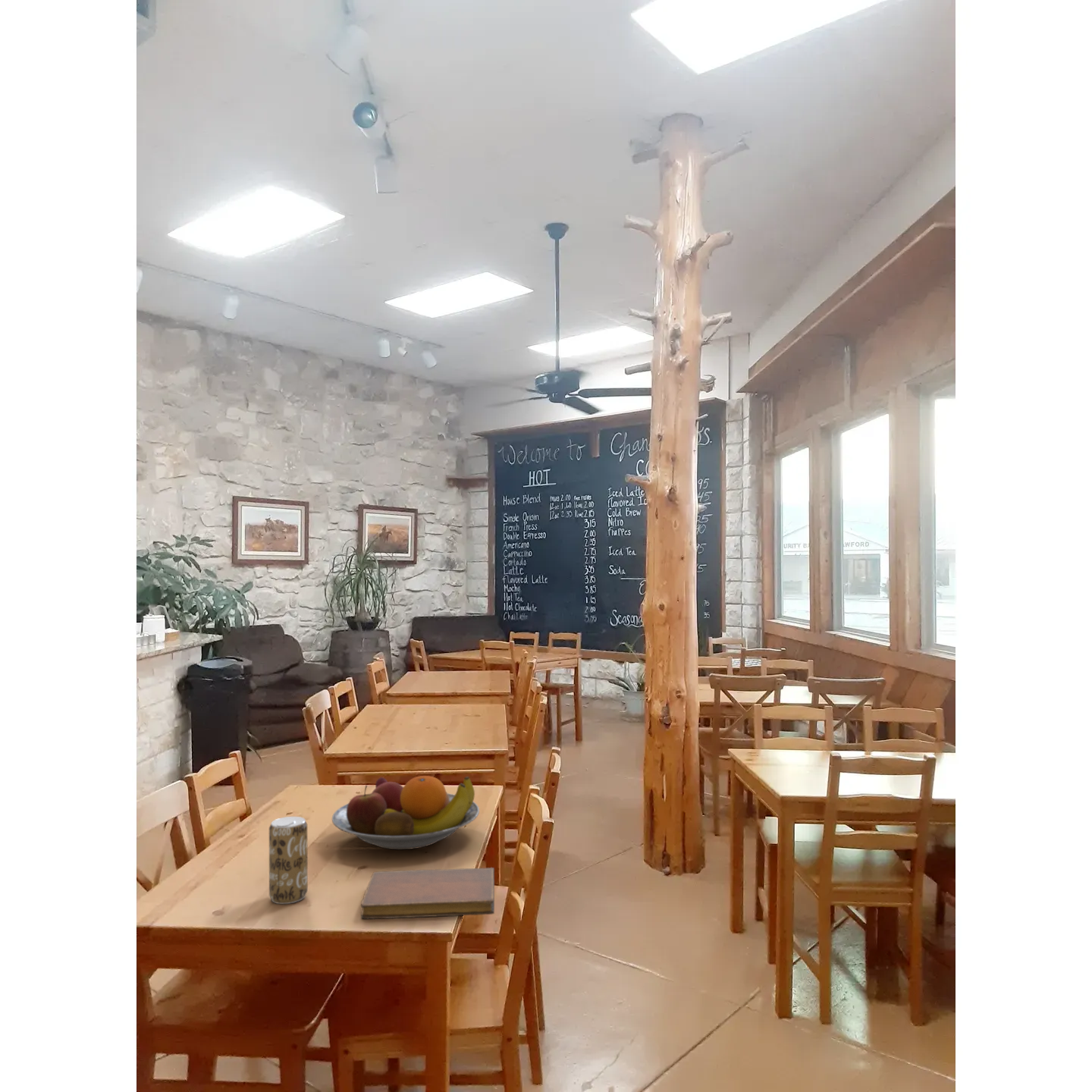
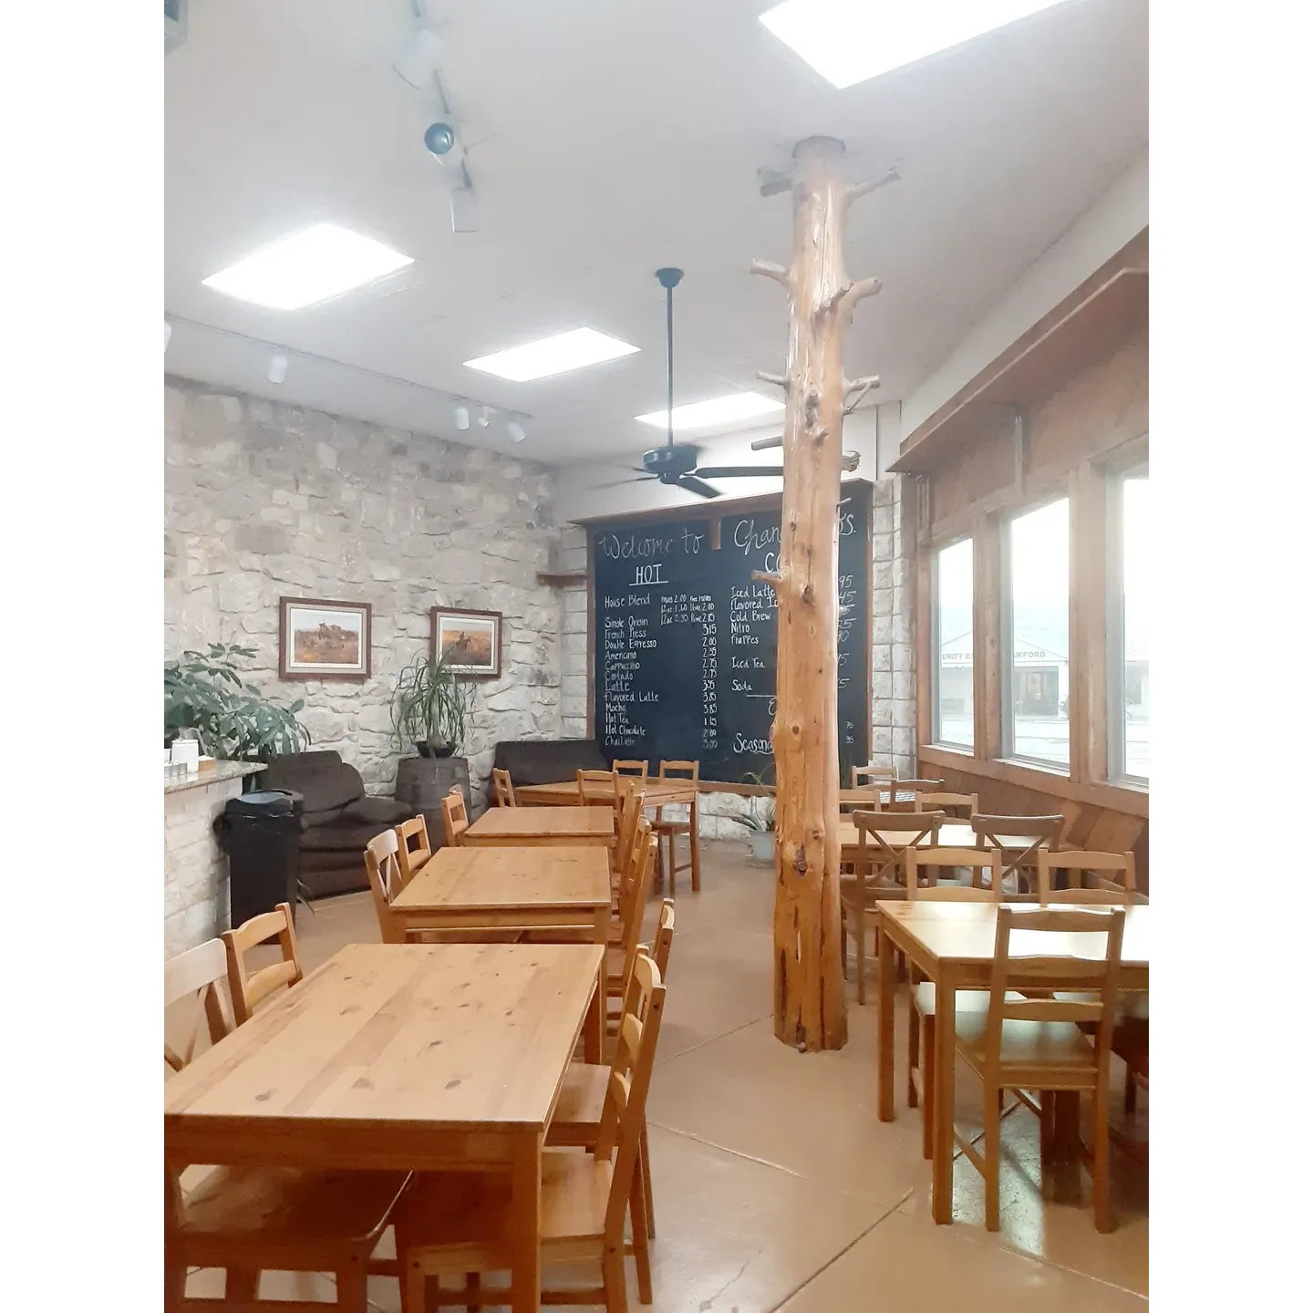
- notebook [360,867,495,920]
- fruit bowl [331,775,480,850]
- beverage can [268,816,309,905]
